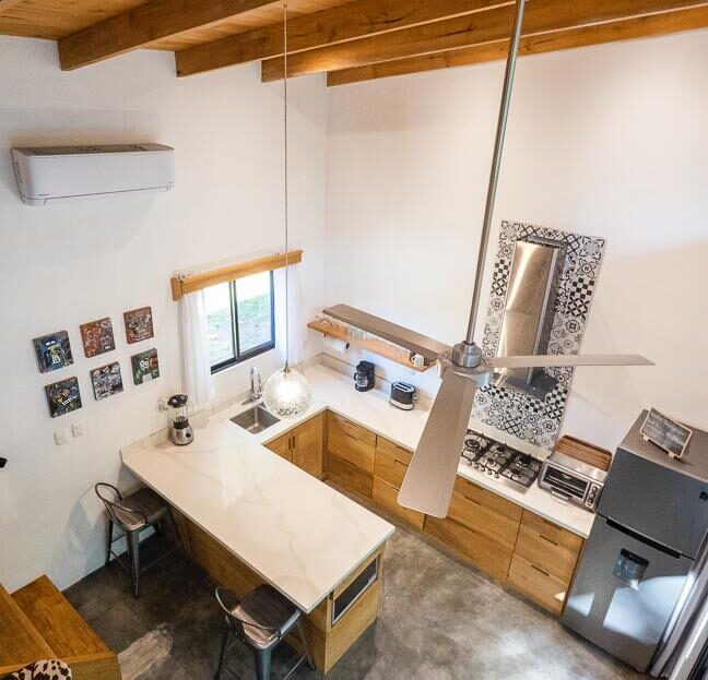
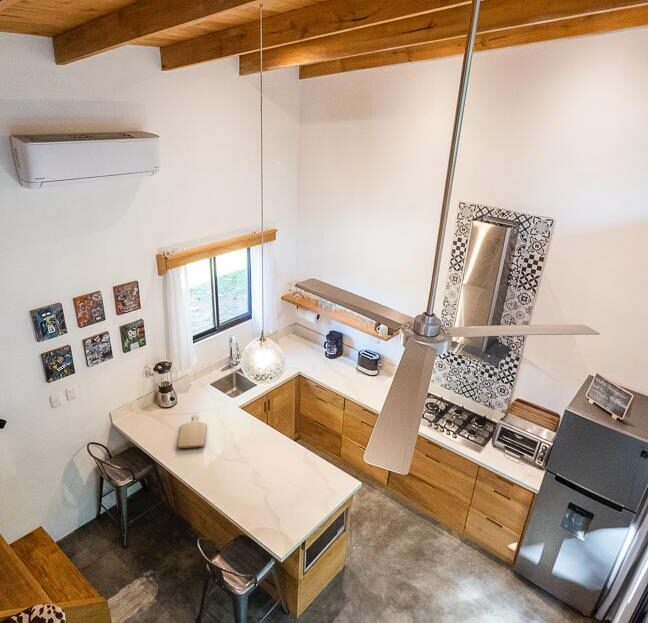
+ chopping board [177,414,208,449]
